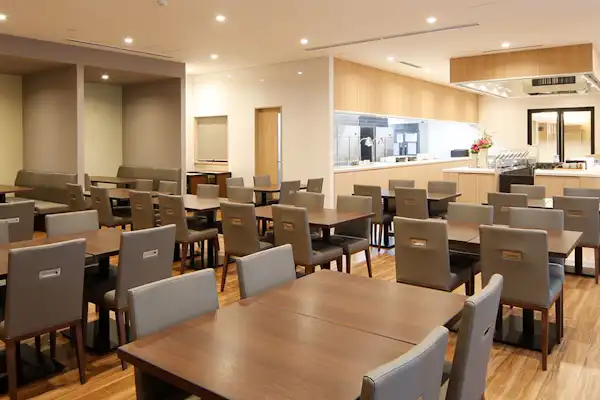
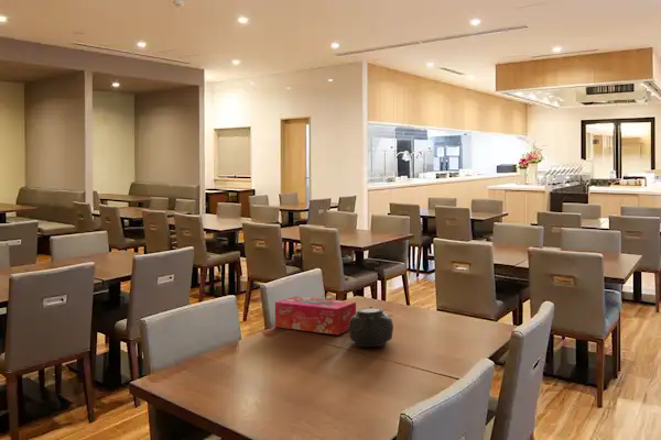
+ teapot [348,306,394,348]
+ tissue box [274,296,357,336]
